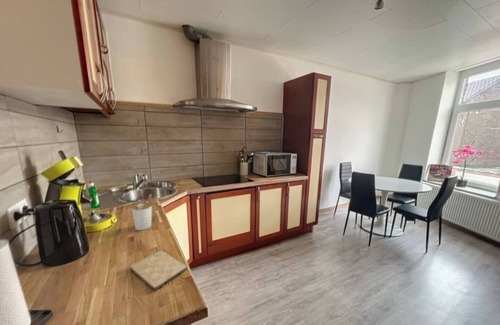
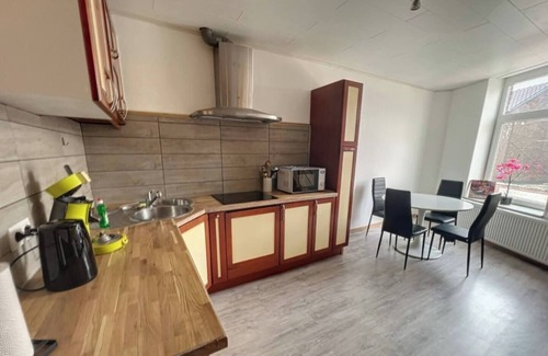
- cutting board [129,249,188,292]
- utensil holder [129,193,158,231]
